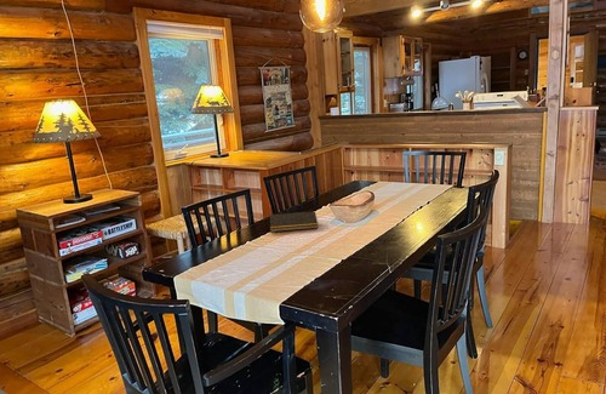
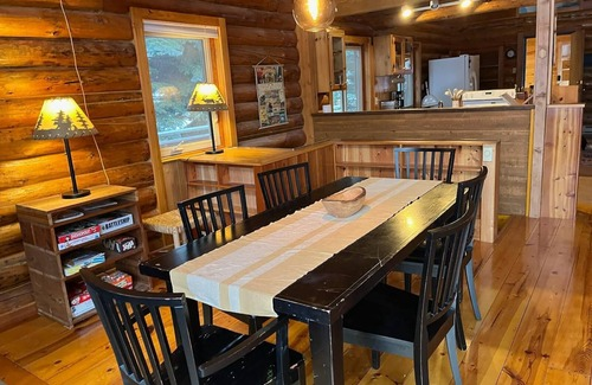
- notepad [269,210,320,233]
